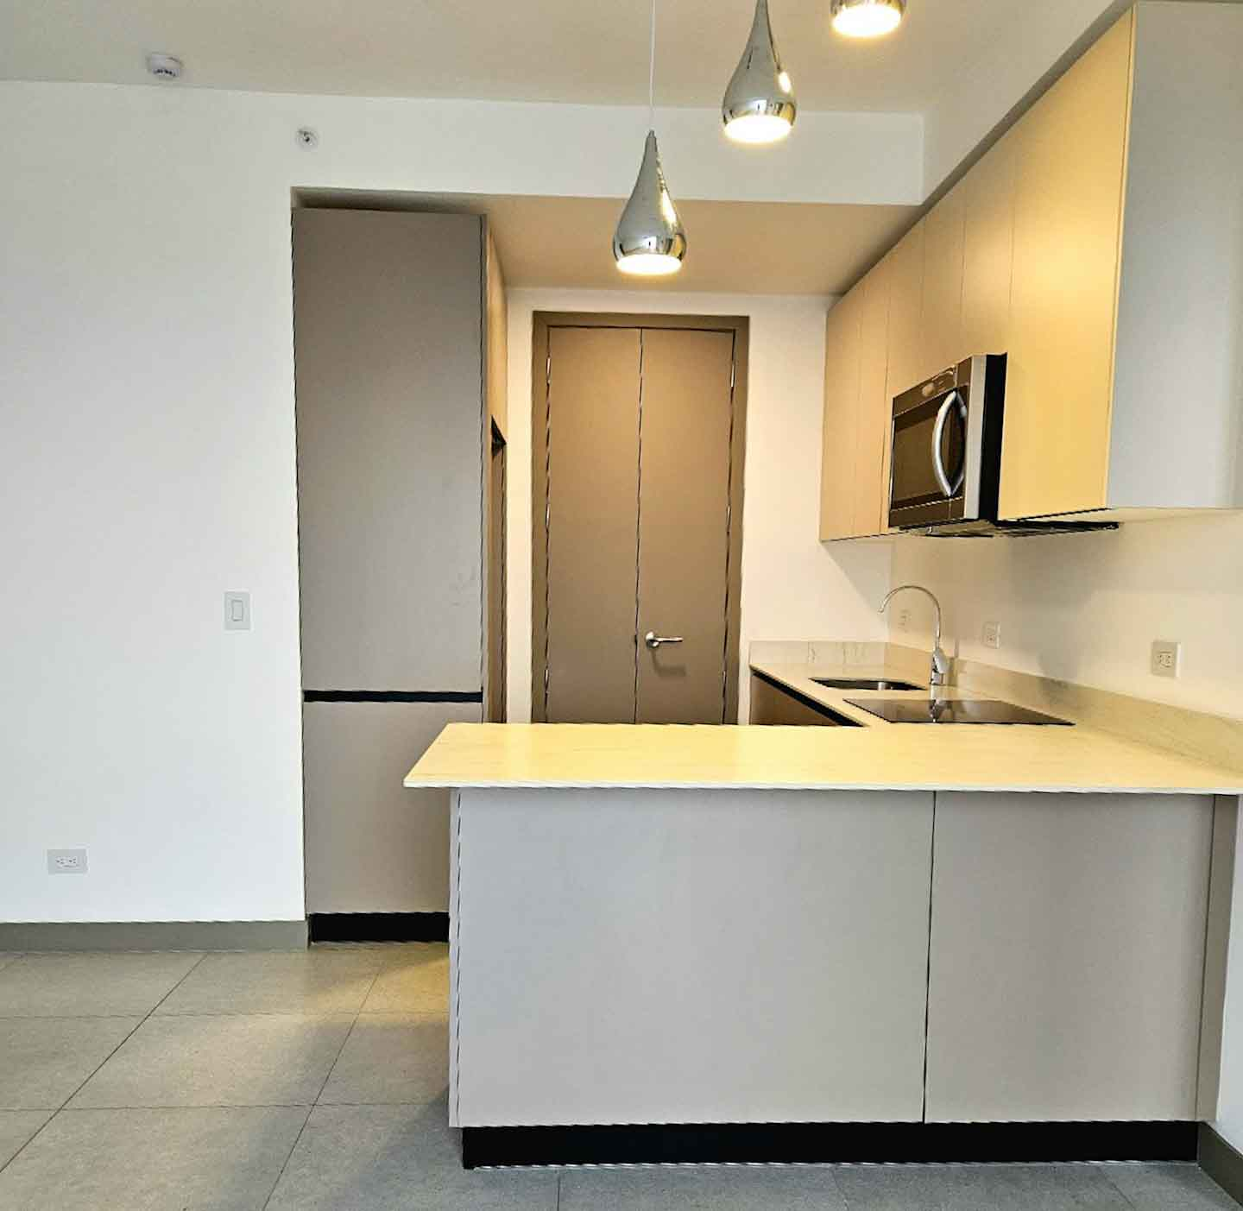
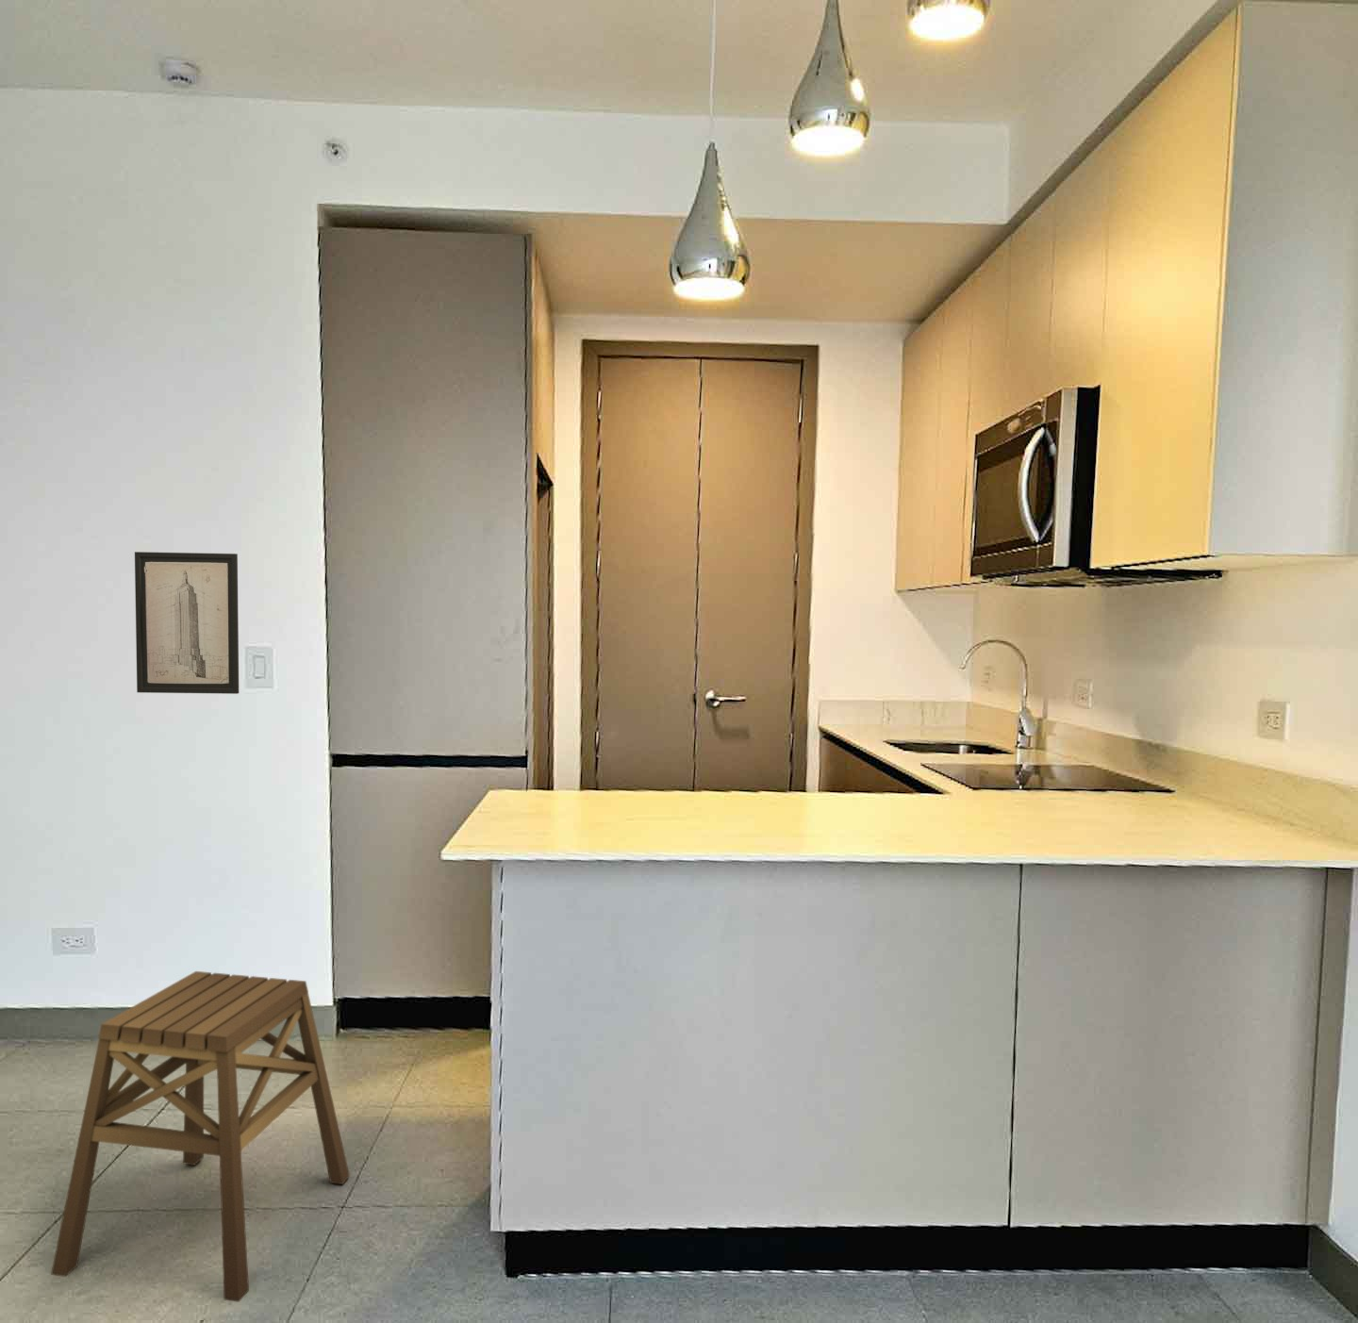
+ stool [50,970,350,1304]
+ wall art [133,551,240,695]
